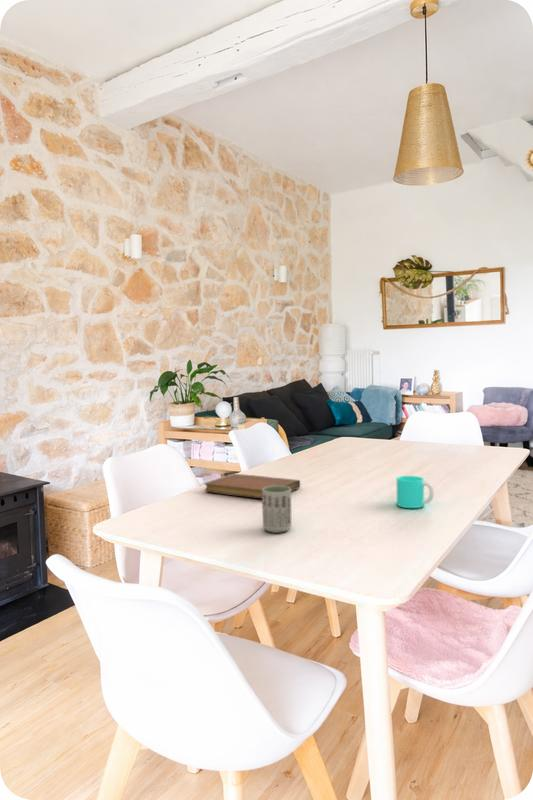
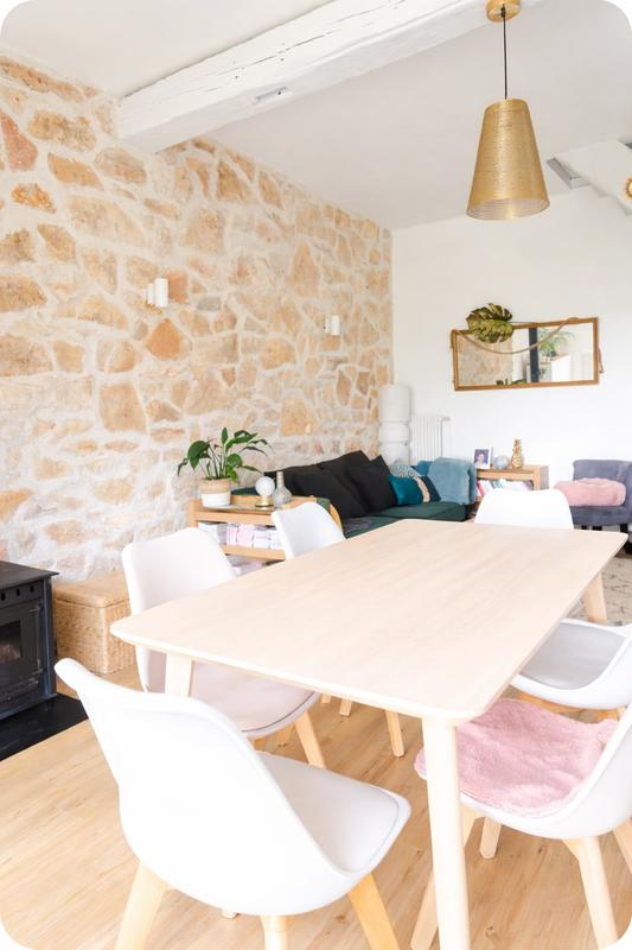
- notebook [204,473,301,499]
- cup [261,485,292,534]
- cup [396,475,435,509]
